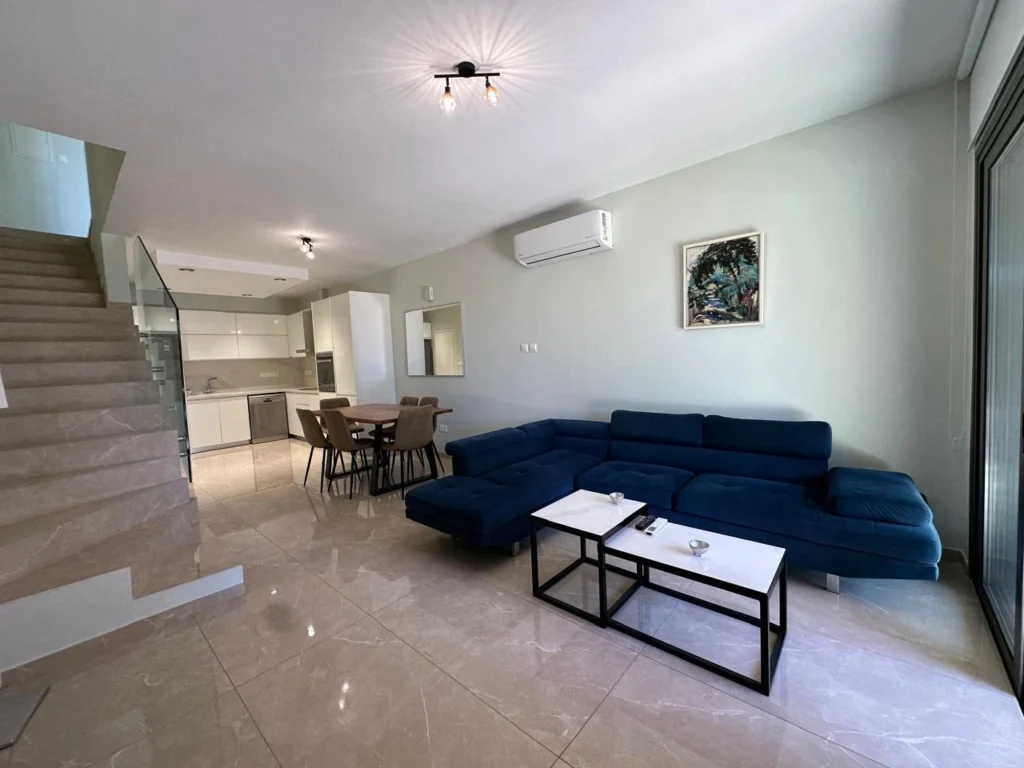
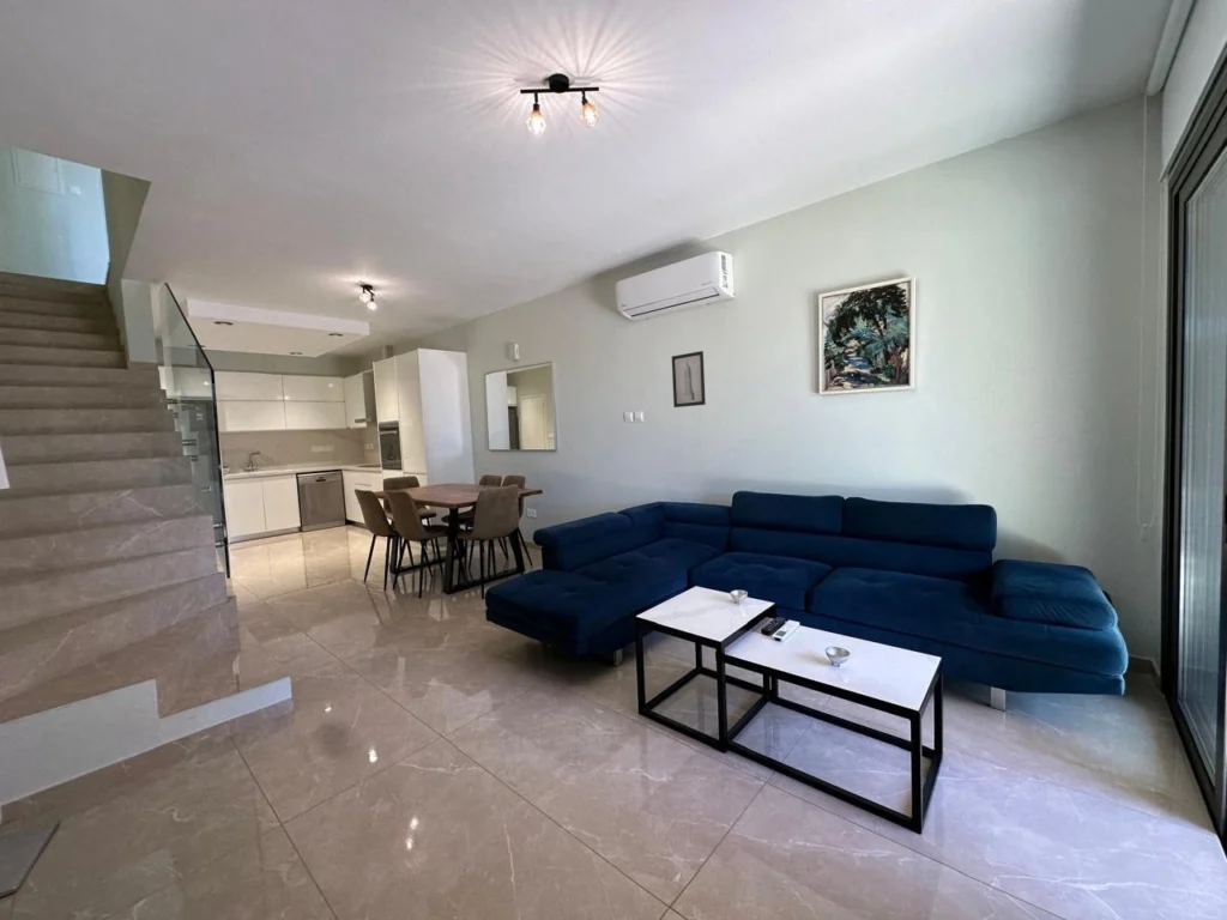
+ wall art [671,350,707,408]
